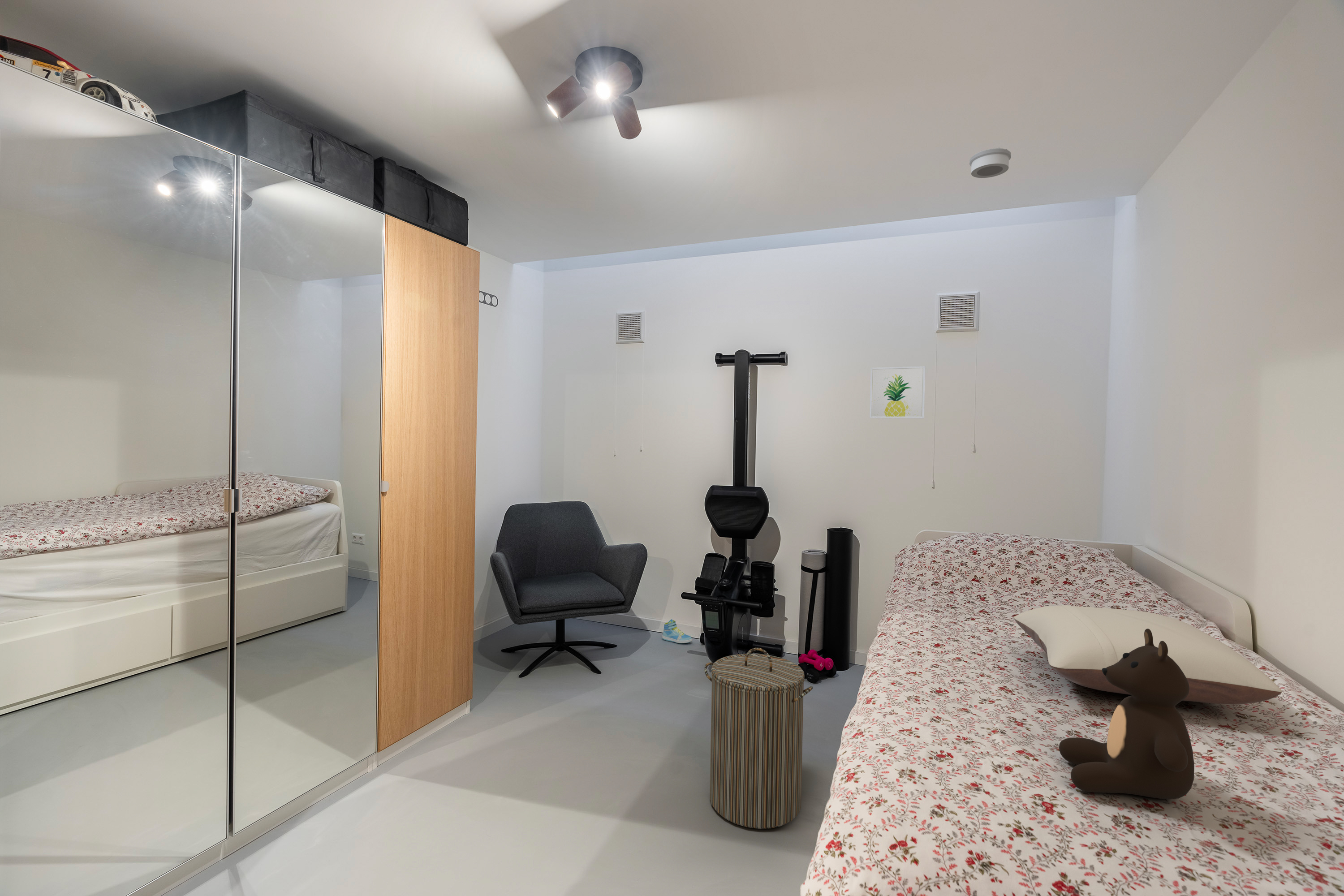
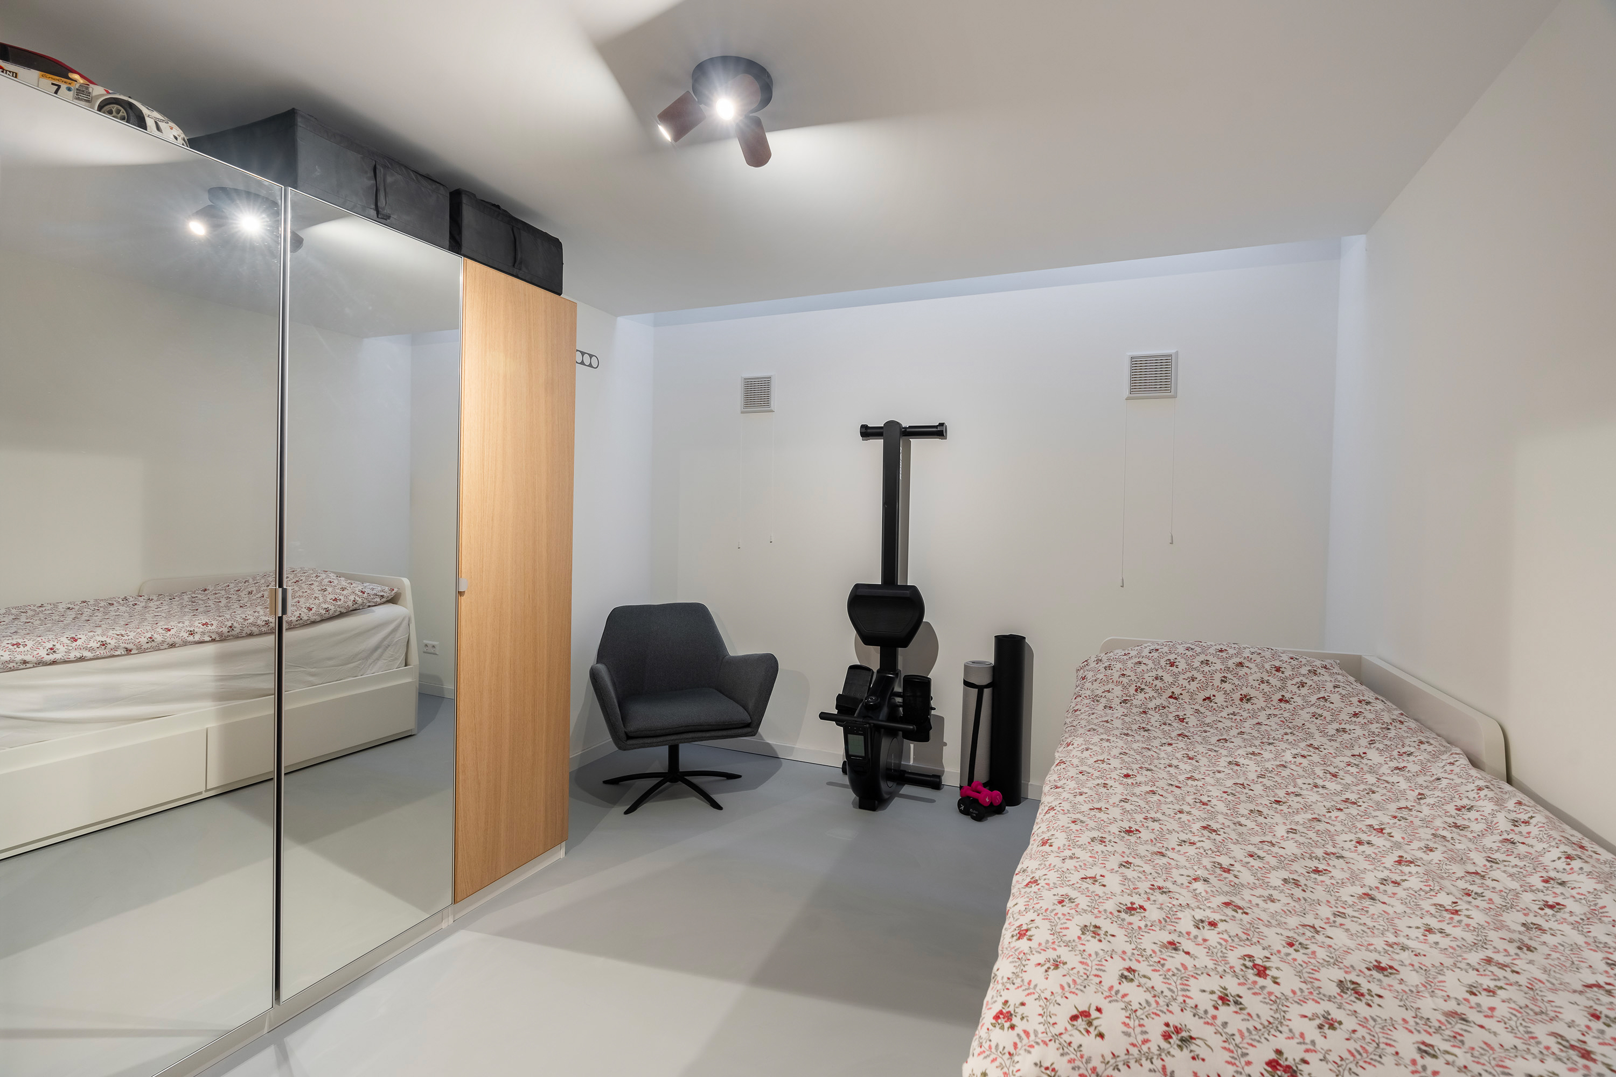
- wall art [869,366,926,419]
- teddy bear [1059,629,1195,800]
- laundry hamper [704,647,813,829]
- smoke detector [969,147,1012,178]
- sneaker [662,619,693,644]
- pillow [1013,605,1283,705]
